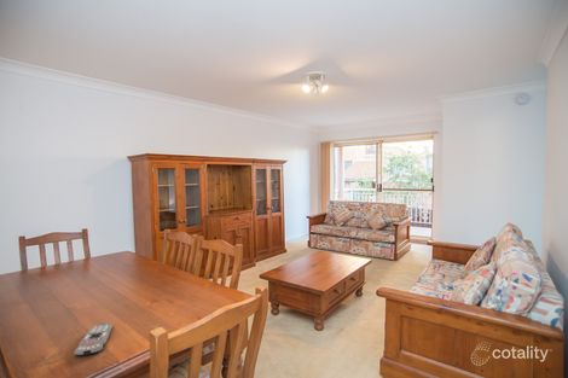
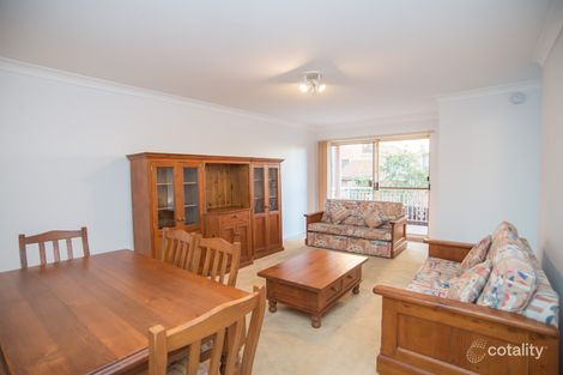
- remote control [73,322,114,357]
